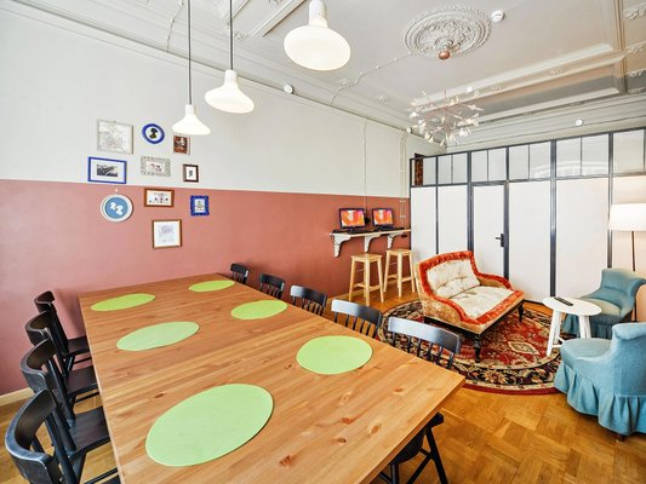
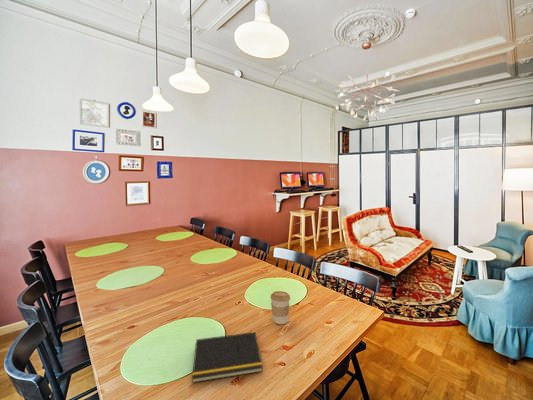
+ coffee cup [269,290,291,325]
+ notepad [191,331,263,384]
